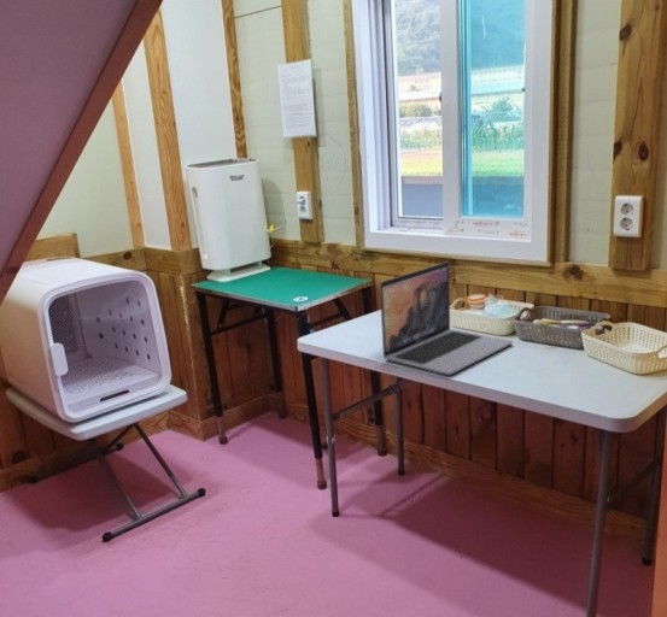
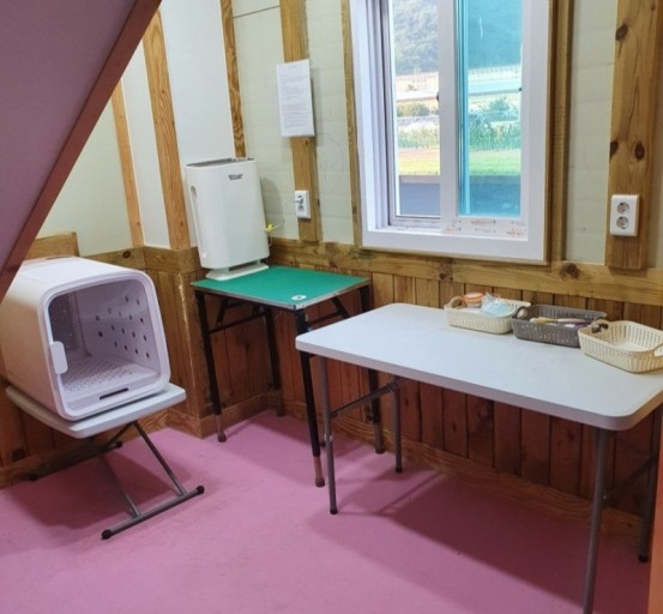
- laptop [379,260,514,376]
